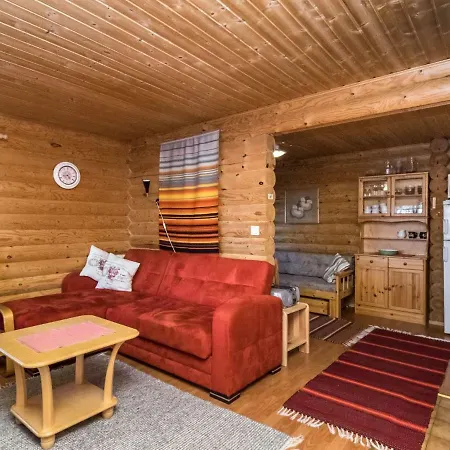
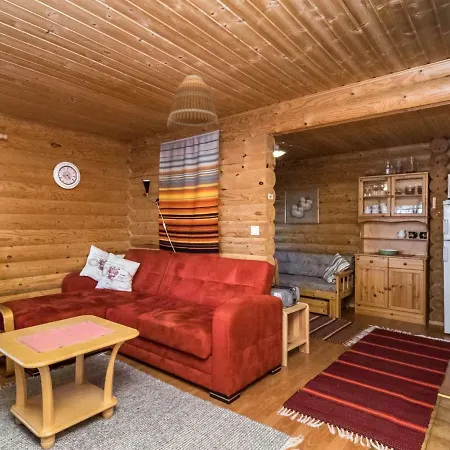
+ lamp shade [166,74,220,135]
